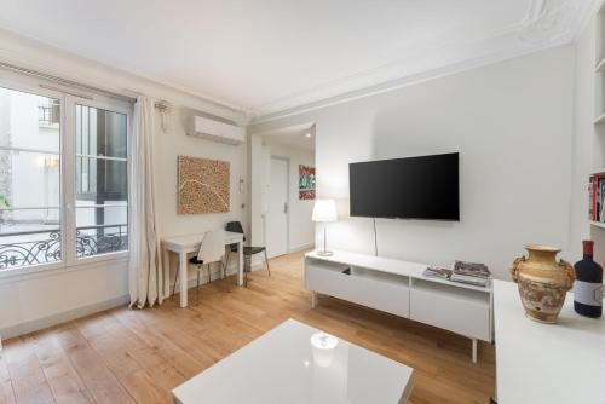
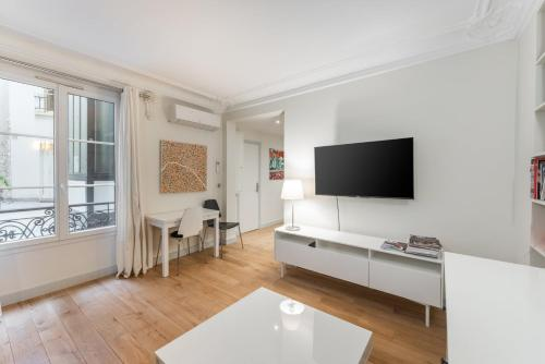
- wine bottle [572,239,604,319]
- vase [507,244,577,324]
